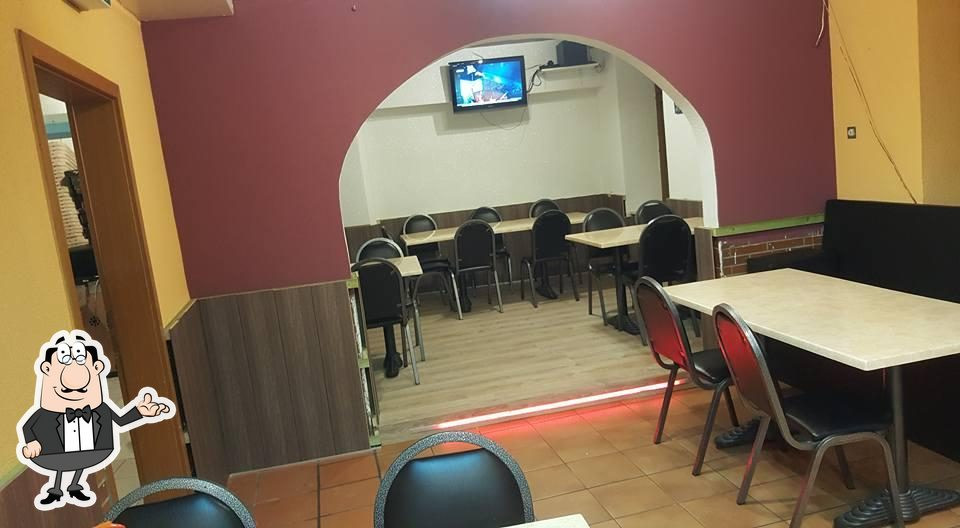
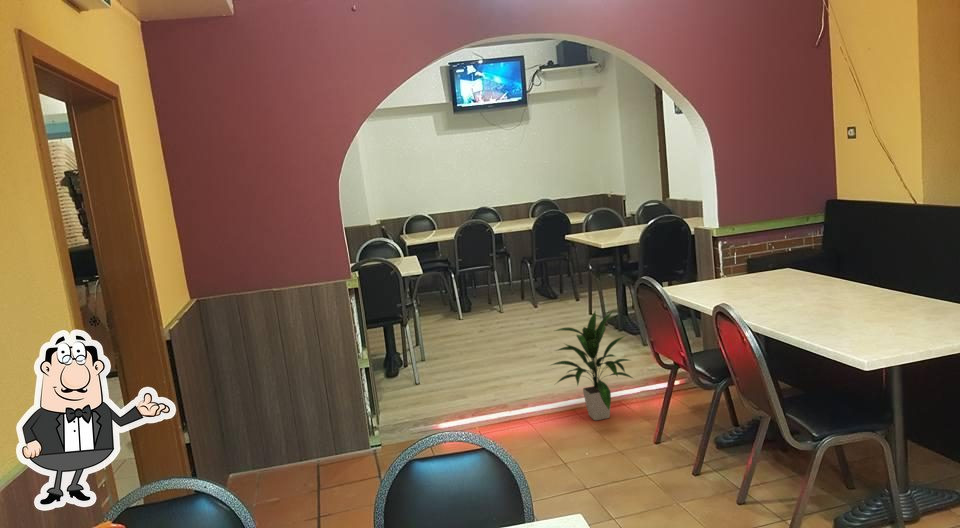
+ indoor plant [548,310,635,421]
